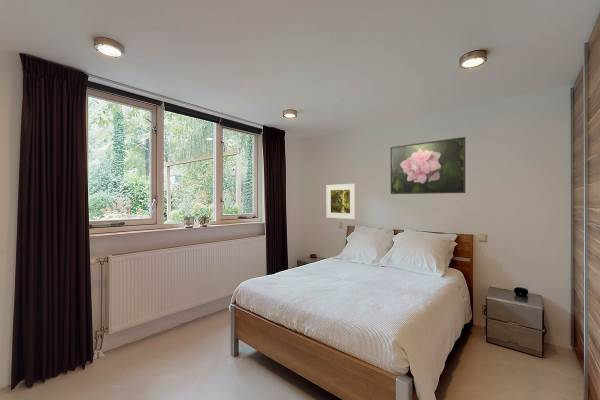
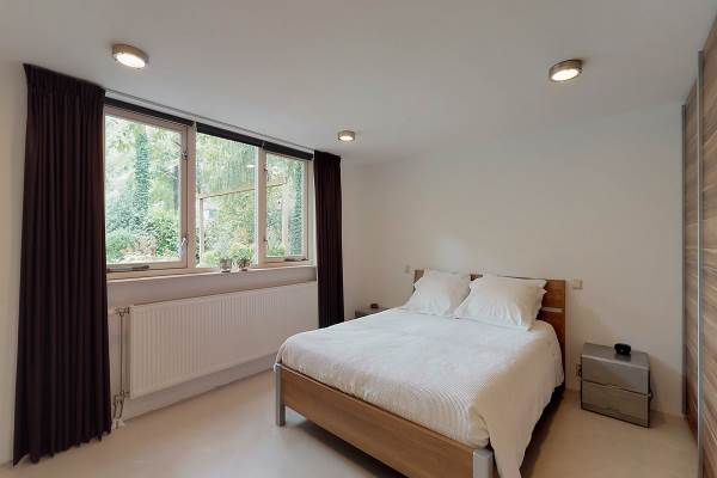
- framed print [389,136,466,195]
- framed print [325,183,357,220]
